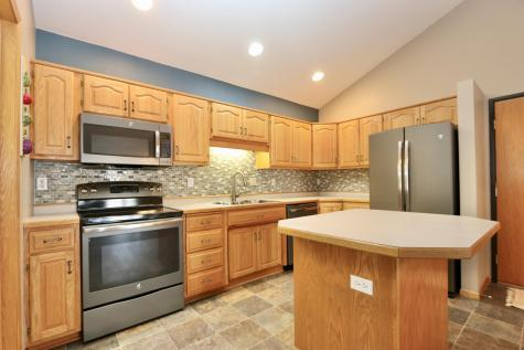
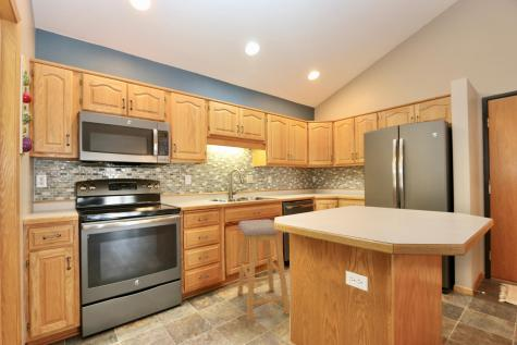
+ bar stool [236,219,291,321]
